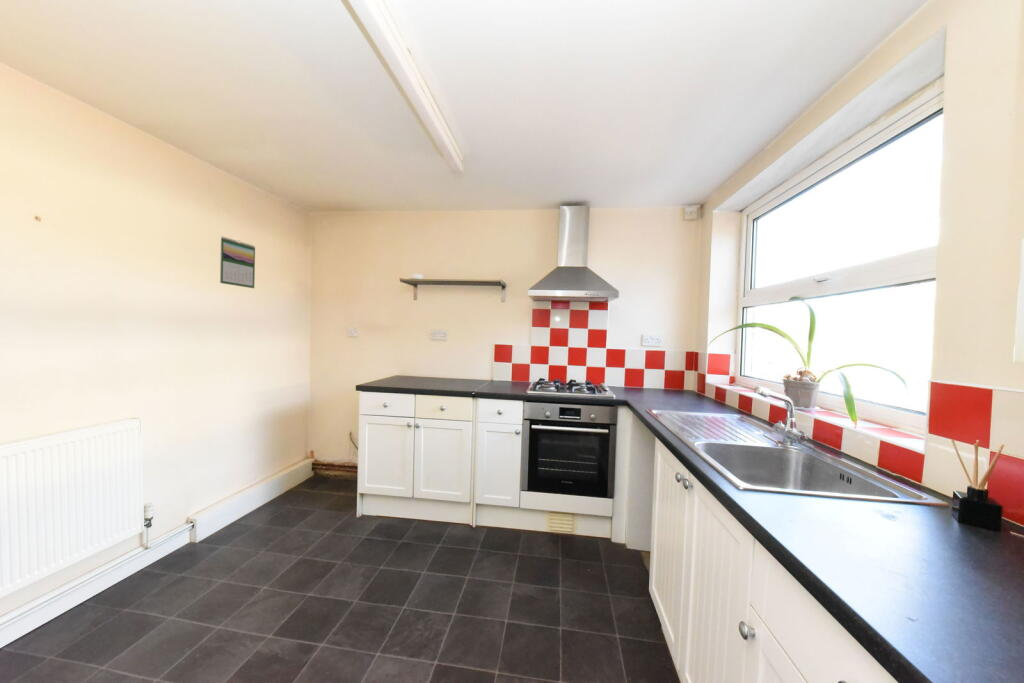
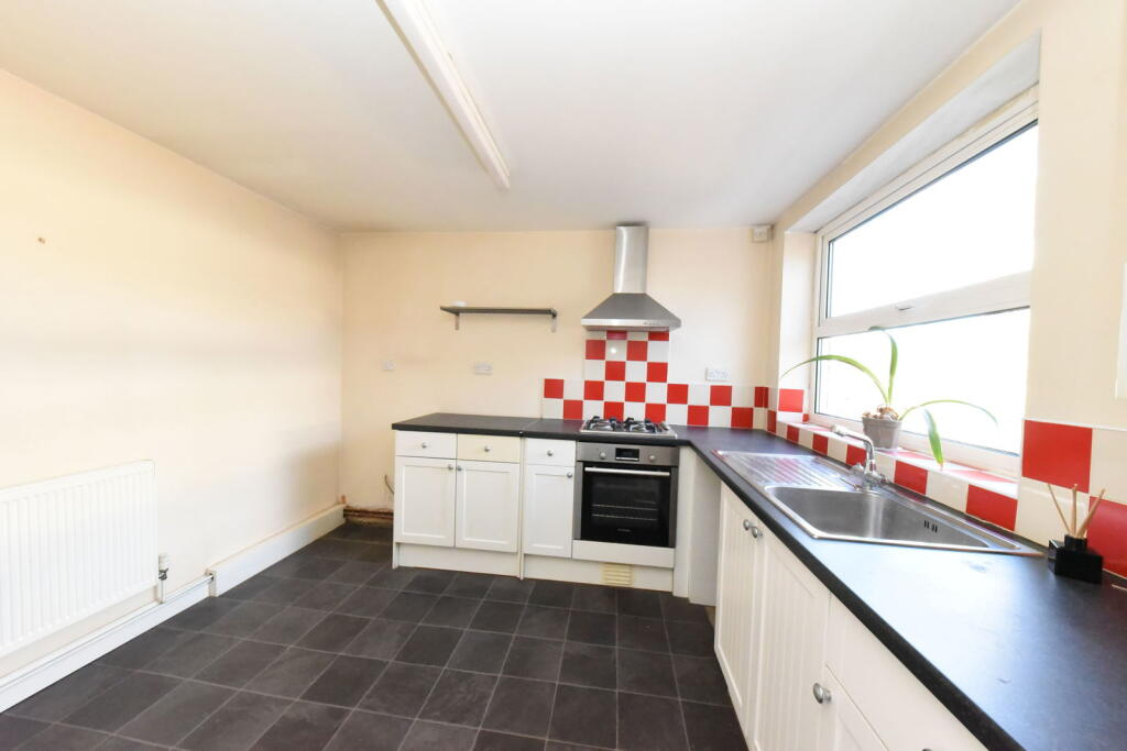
- calendar [219,235,256,289]
